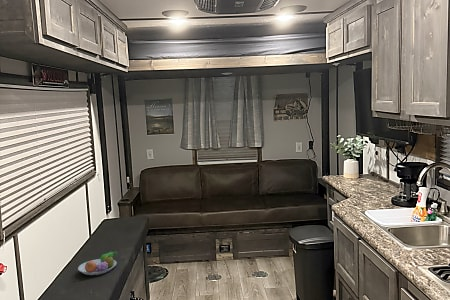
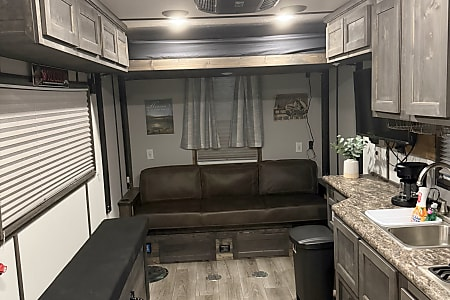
- fruit bowl [77,251,118,276]
